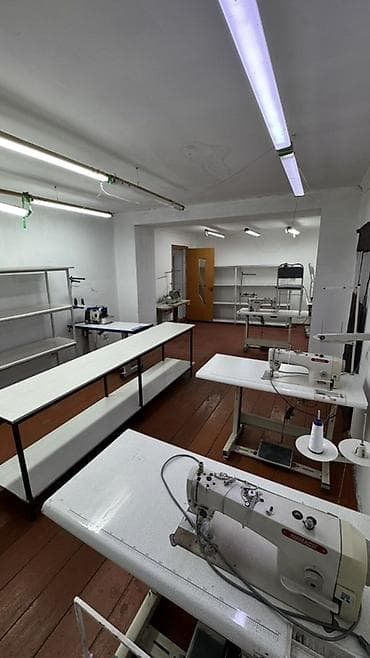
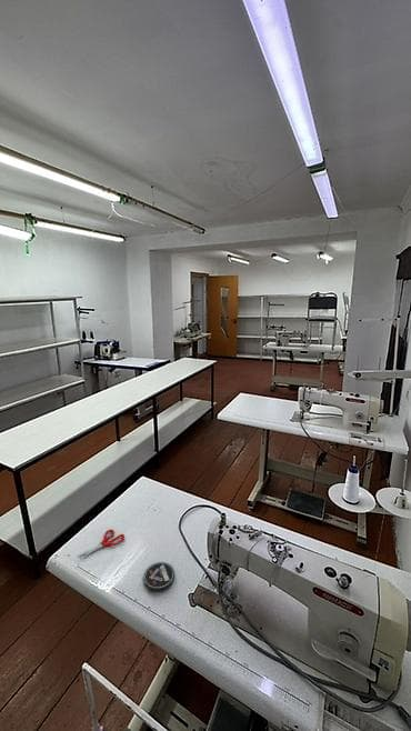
+ coaster [143,561,176,593]
+ scissors [78,529,126,560]
